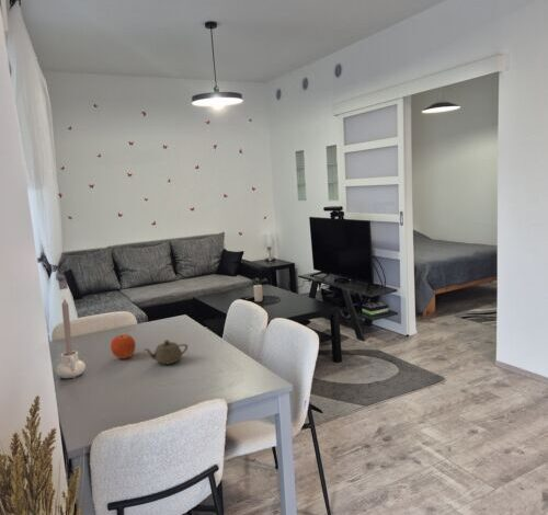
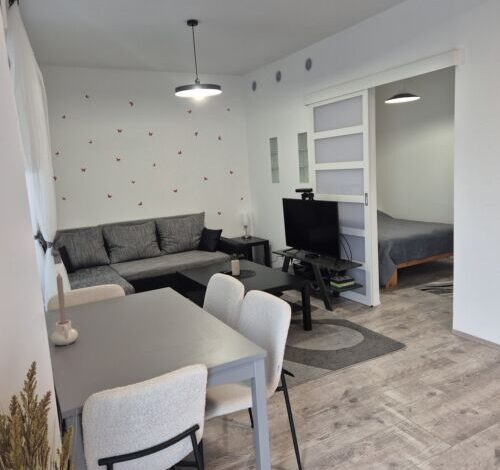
- teapot [144,339,189,366]
- fruit [110,333,137,359]
